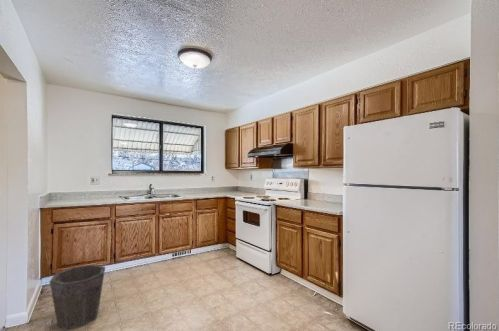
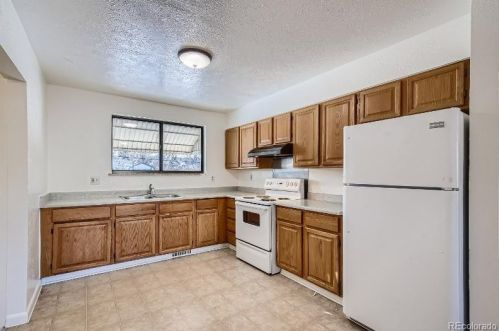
- waste bin [49,264,106,330]
